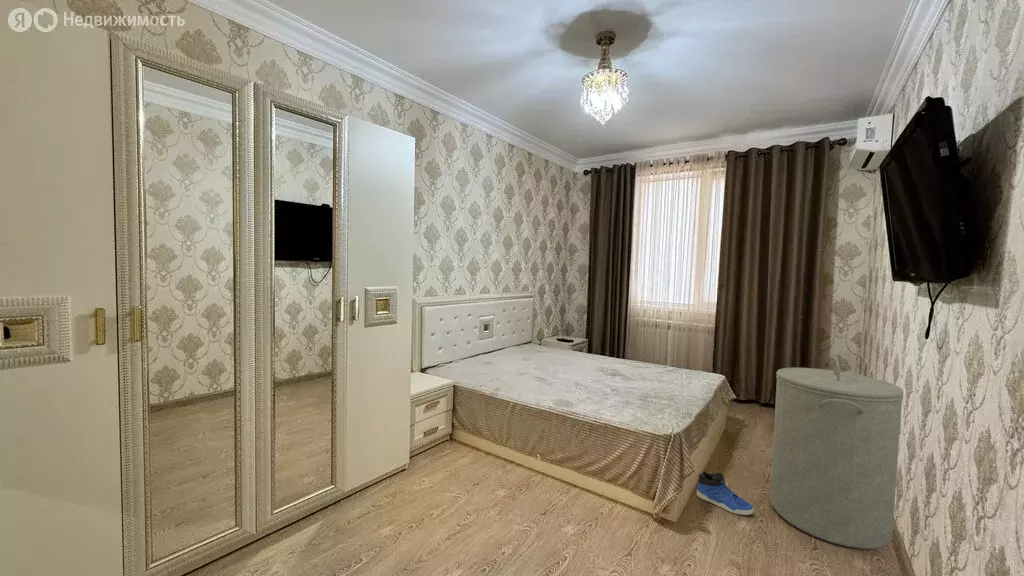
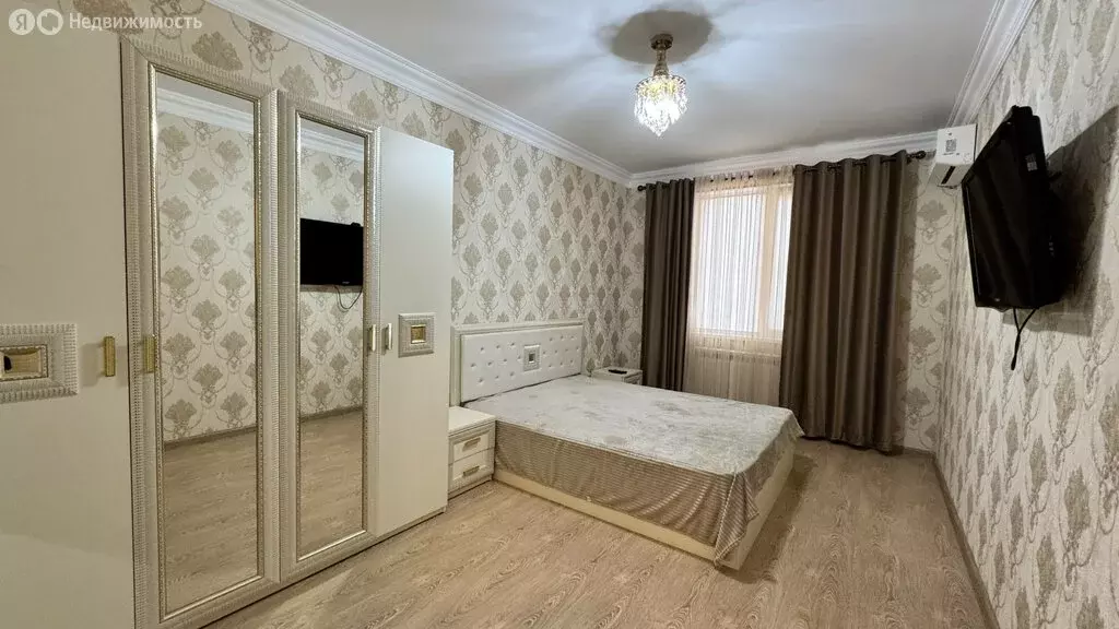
- laundry hamper [769,355,905,550]
- sneaker [696,471,755,516]
